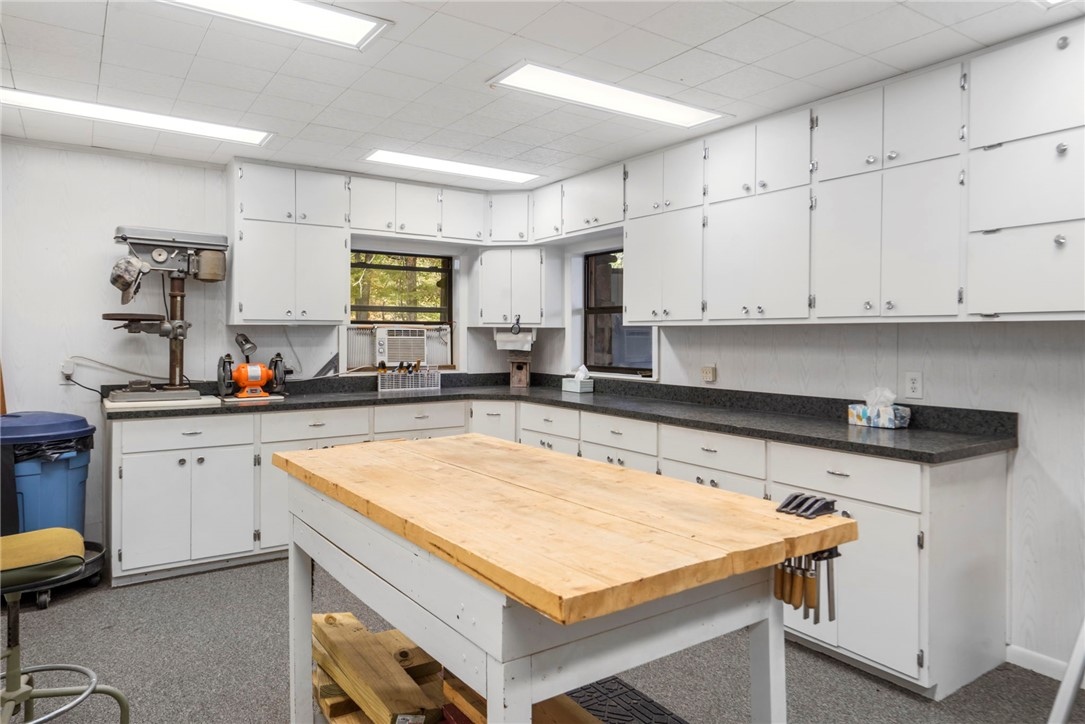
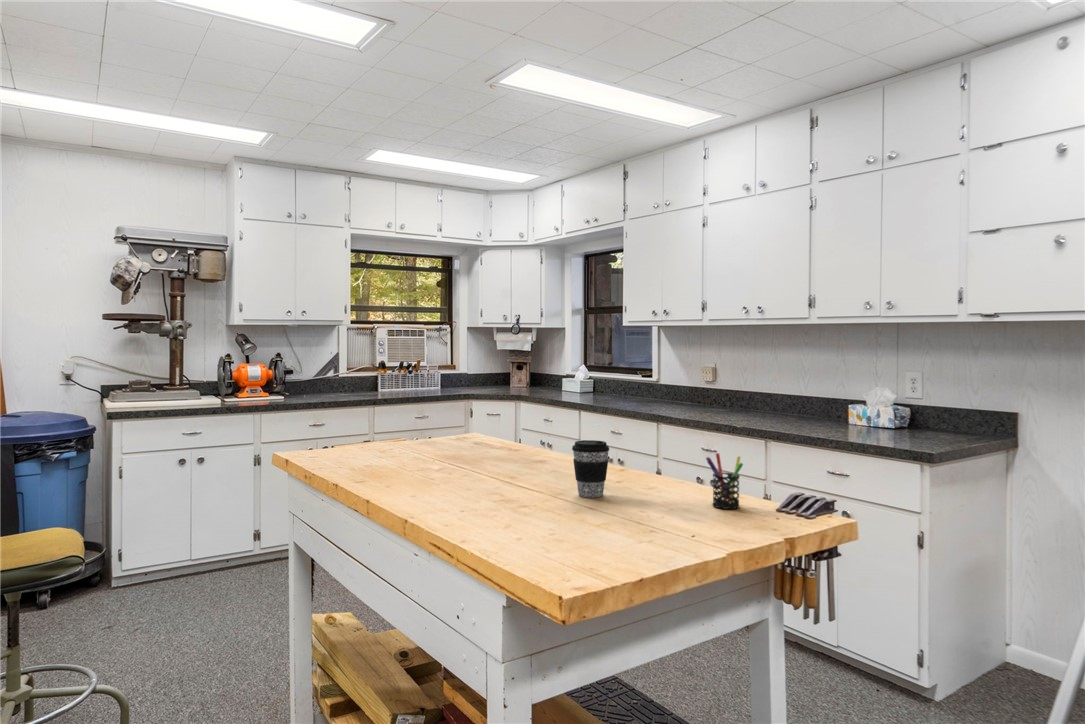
+ pen holder [705,452,744,510]
+ coffee cup [571,439,610,498]
